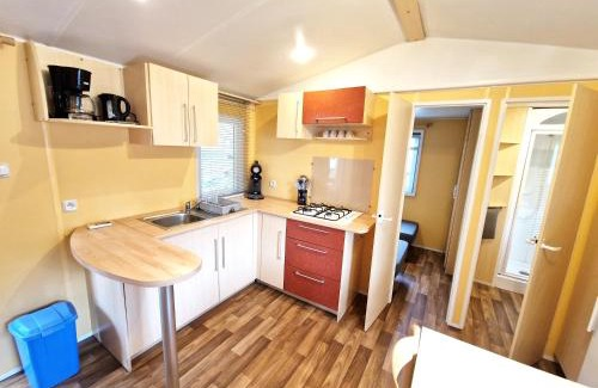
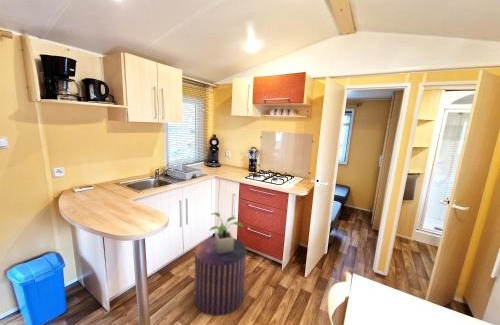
+ potted plant [209,212,245,254]
+ stool [193,236,247,317]
